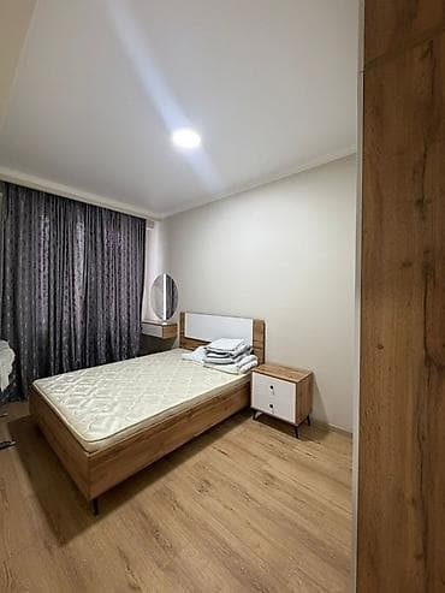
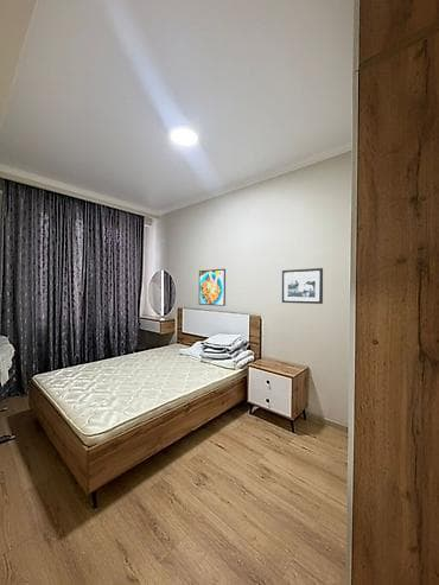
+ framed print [198,268,227,307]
+ picture frame [281,267,324,305]
